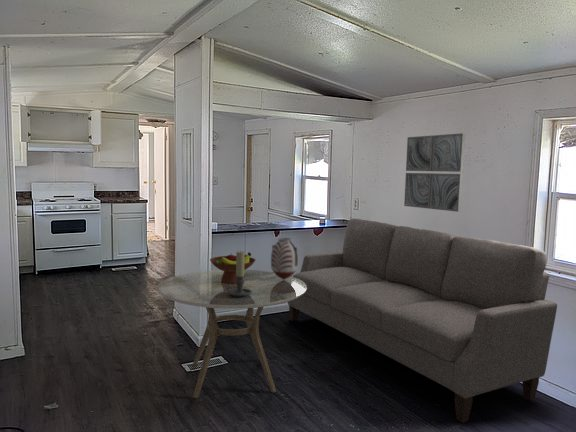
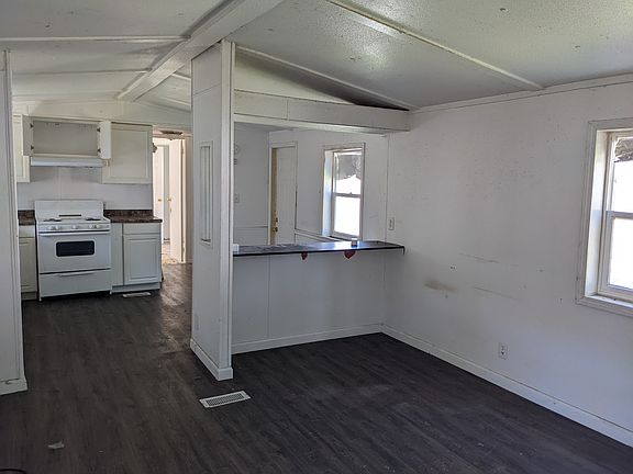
- candle holder [227,250,252,297]
- fruit bowl [209,251,257,283]
- sofa [287,218,558,424]
- dining table [157,269,307,399]
- wall art [403,132,466,213]
- vase [270,237,299,280]
